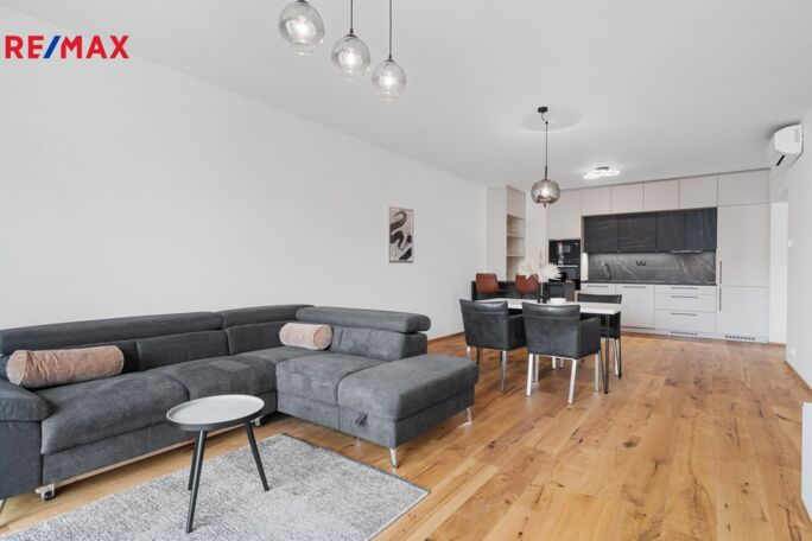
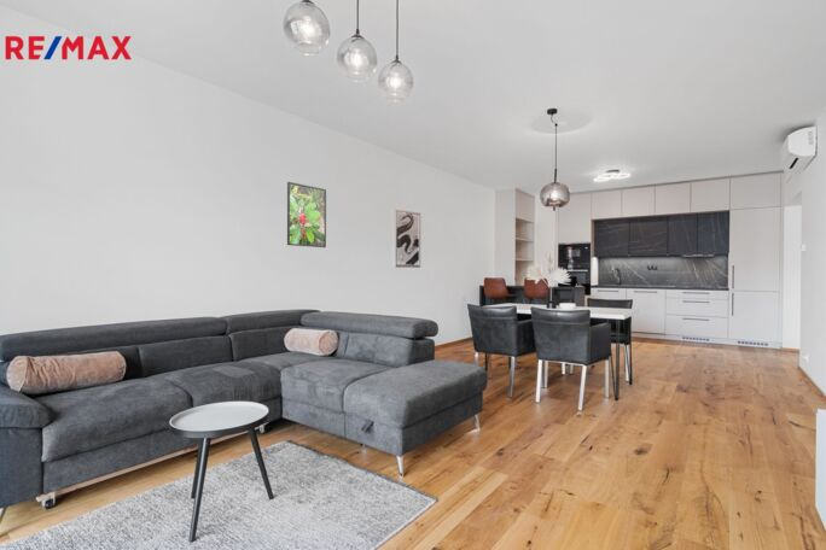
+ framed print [286,181,327,248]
